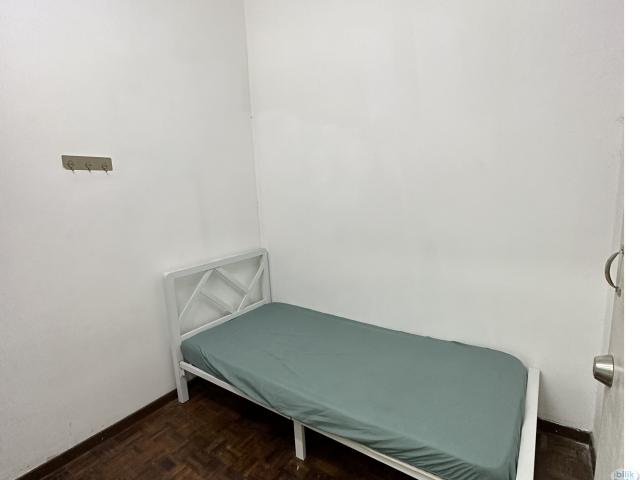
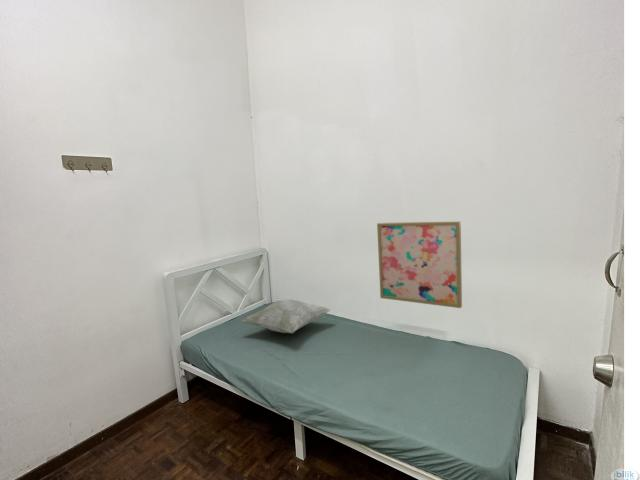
+ decorative pillow [241,298,332,334]
+ wall art [376,220,463,309]
